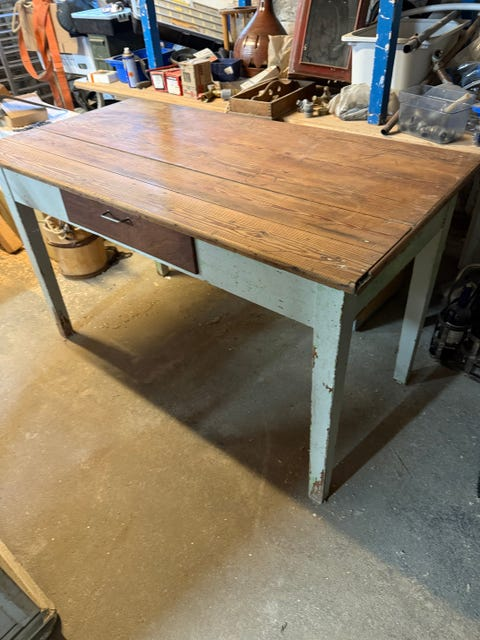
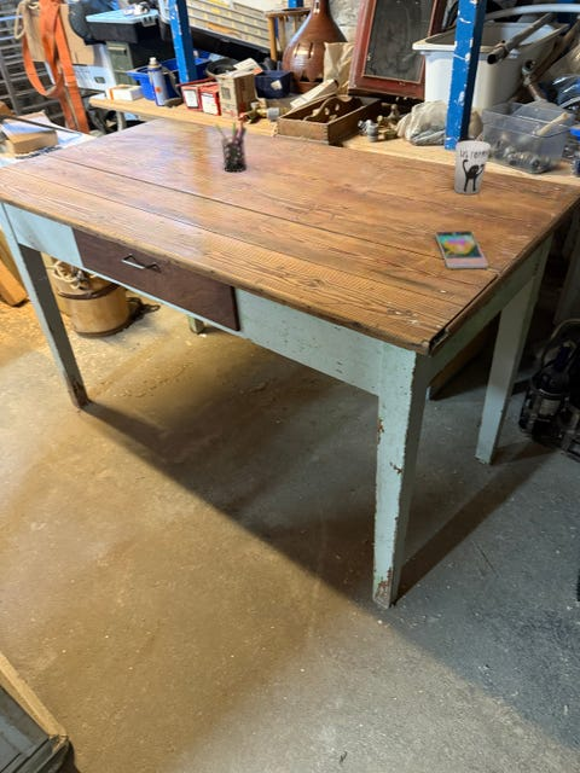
+ cup [453,139,492,196]
+ pen holder [214,117,248,173]
+ smartphone [434,229,489,271]
